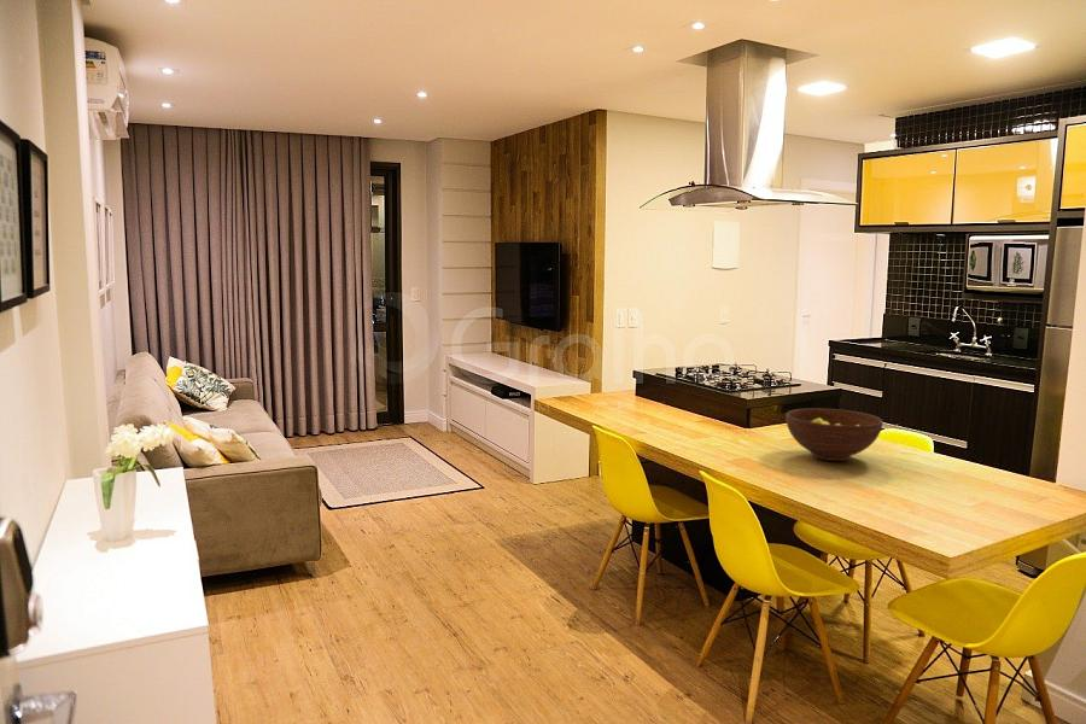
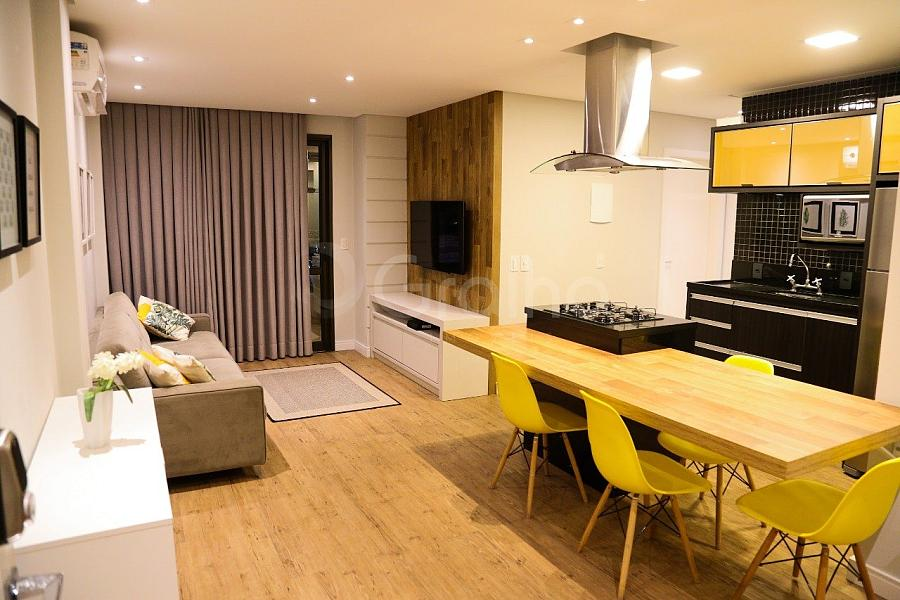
- fruit bowl [784,408,884,462]
